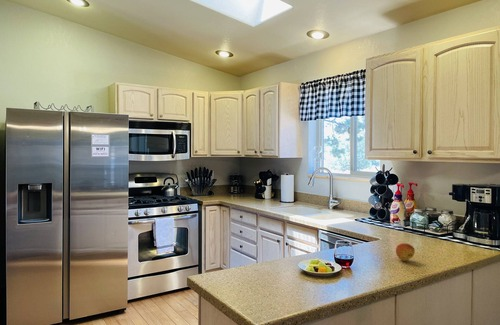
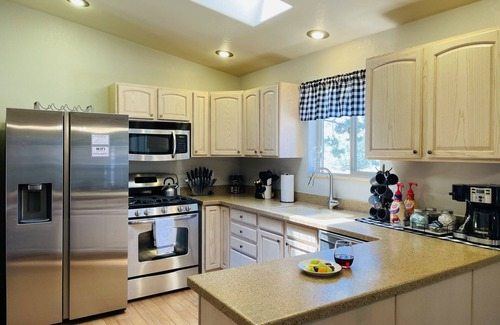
- fruit [395,242,416,262]
